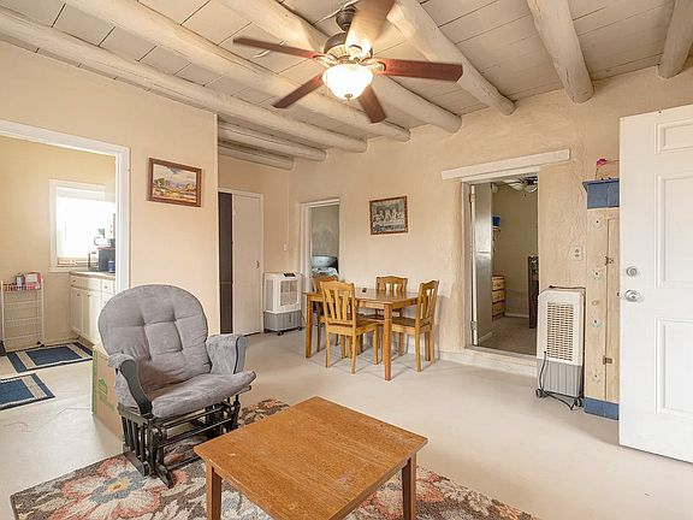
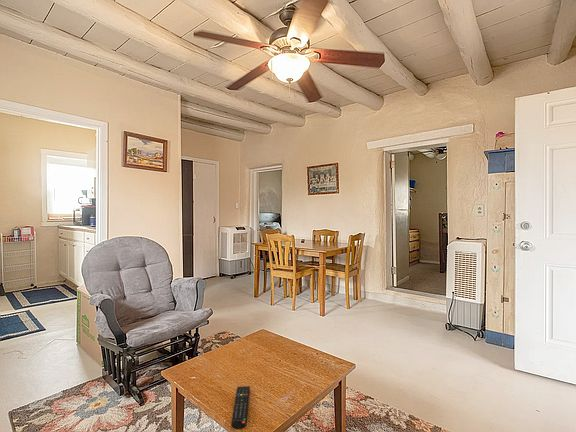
+ remote control [230,385,251,430]
